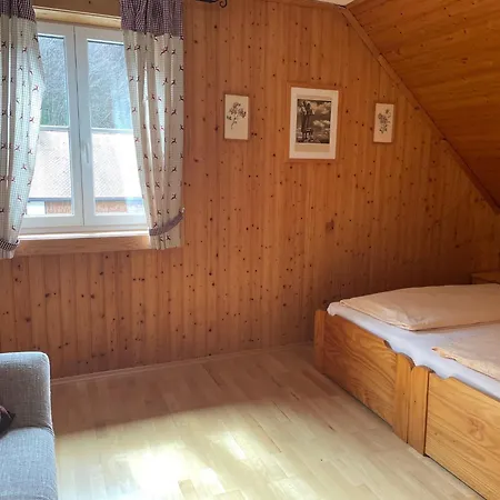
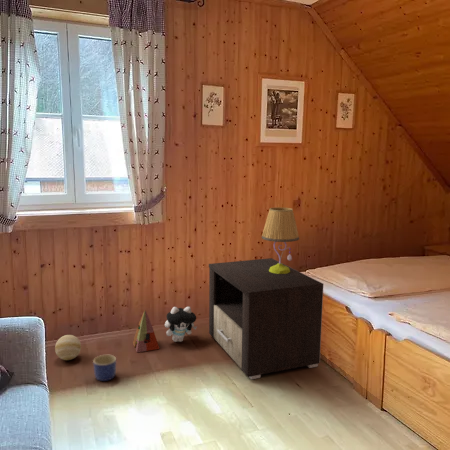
+ table lamp [261,206,300,274]
+ decorative ball [54,334,82,361]
+ toy house [132,309,160,353]
+ plush toy [164,306,198,343]
+ nightstand [208,257,324,380]
+ planter [92,354,117,382]
